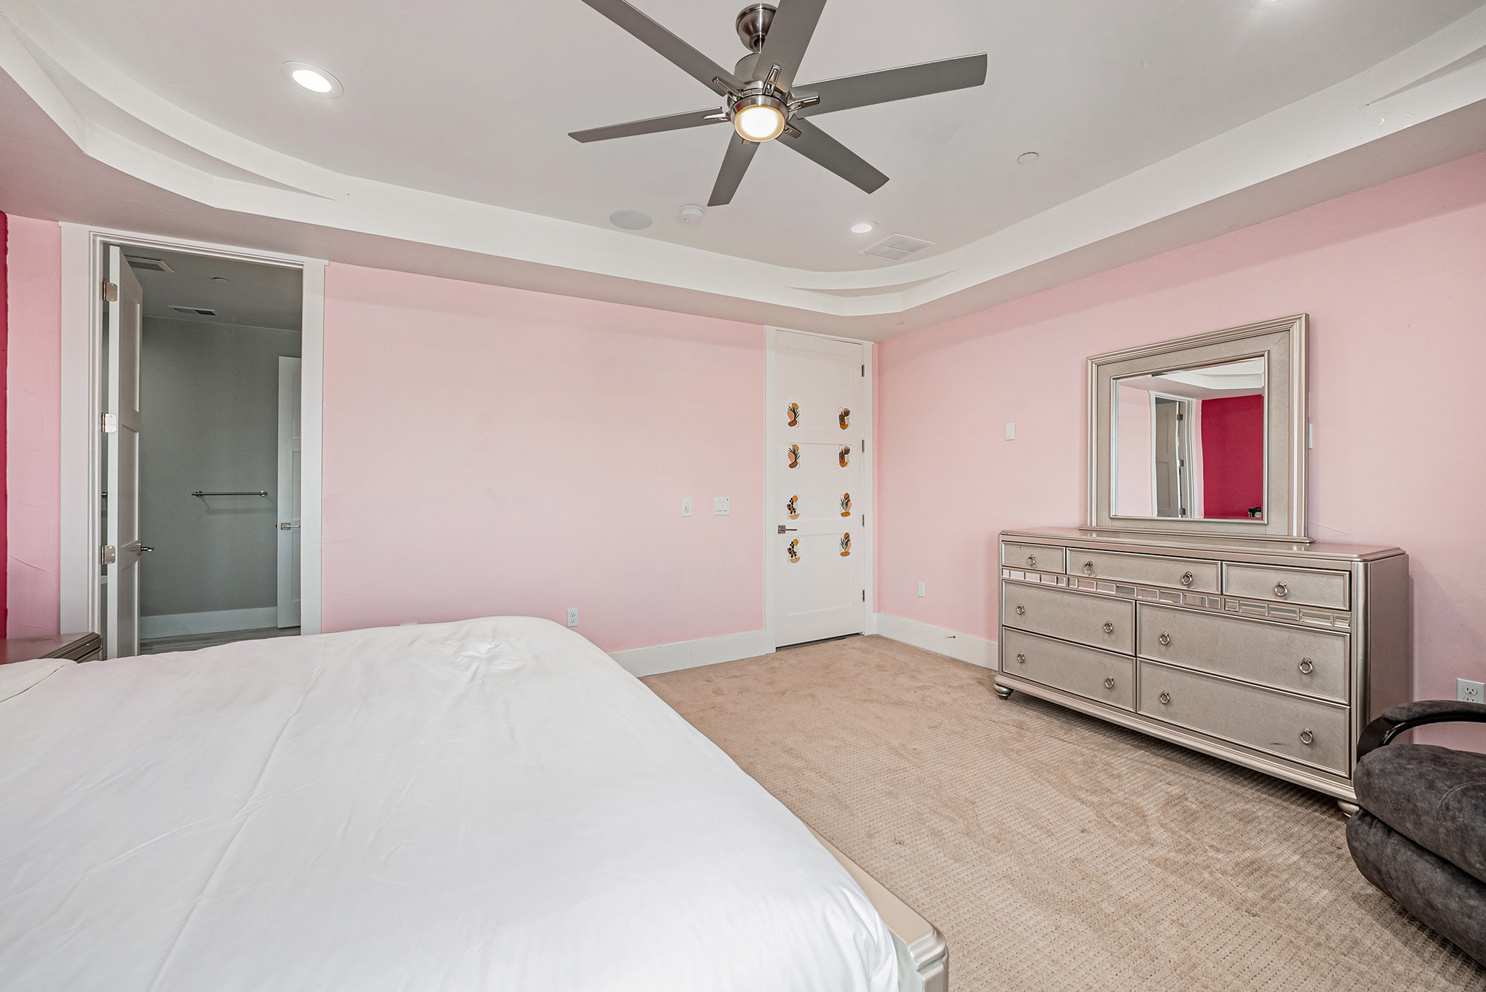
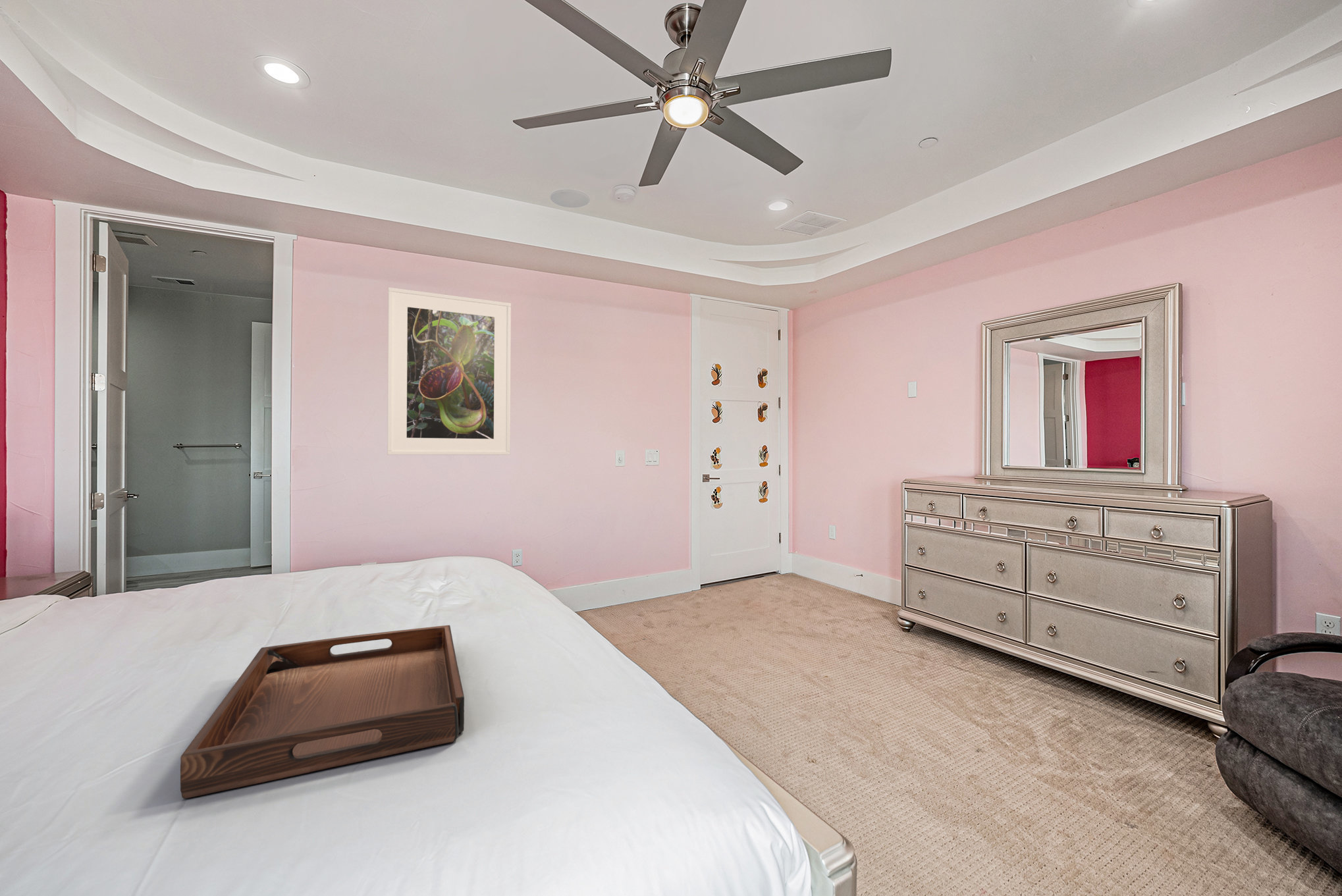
+ serving tray [180,625,465,799]
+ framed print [387,287,512,456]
